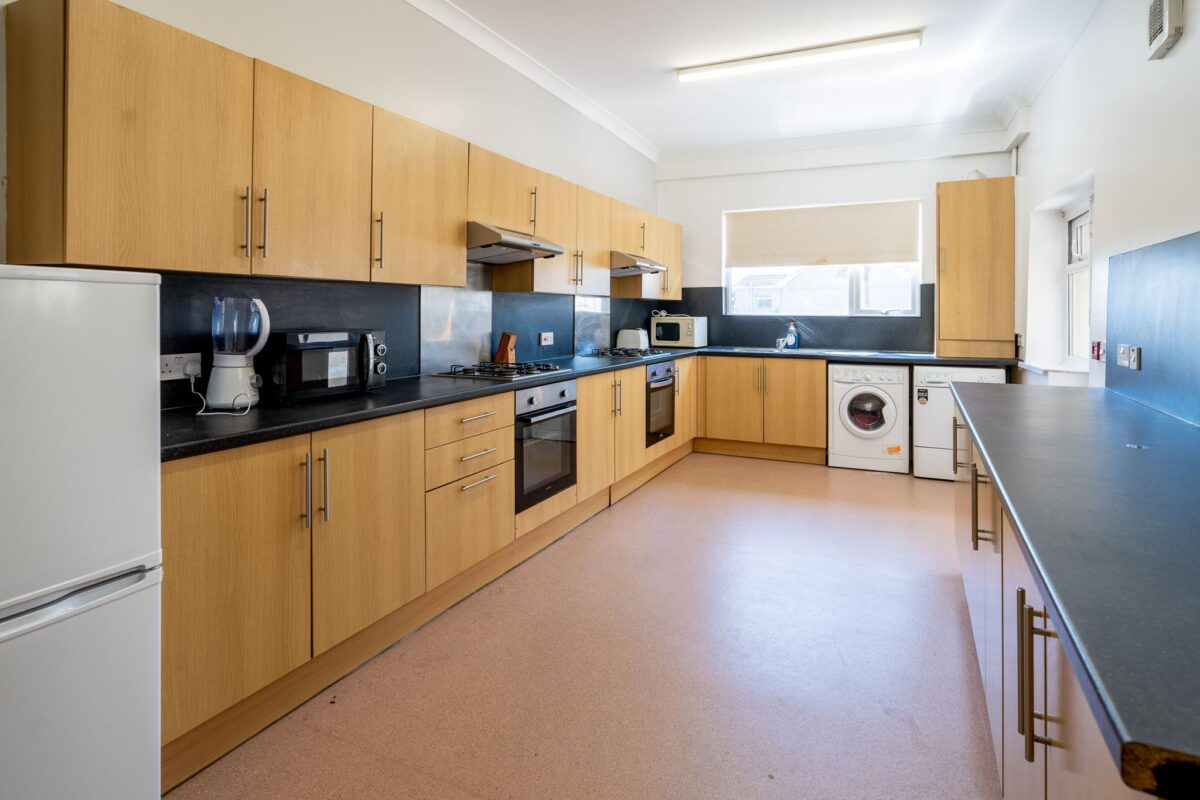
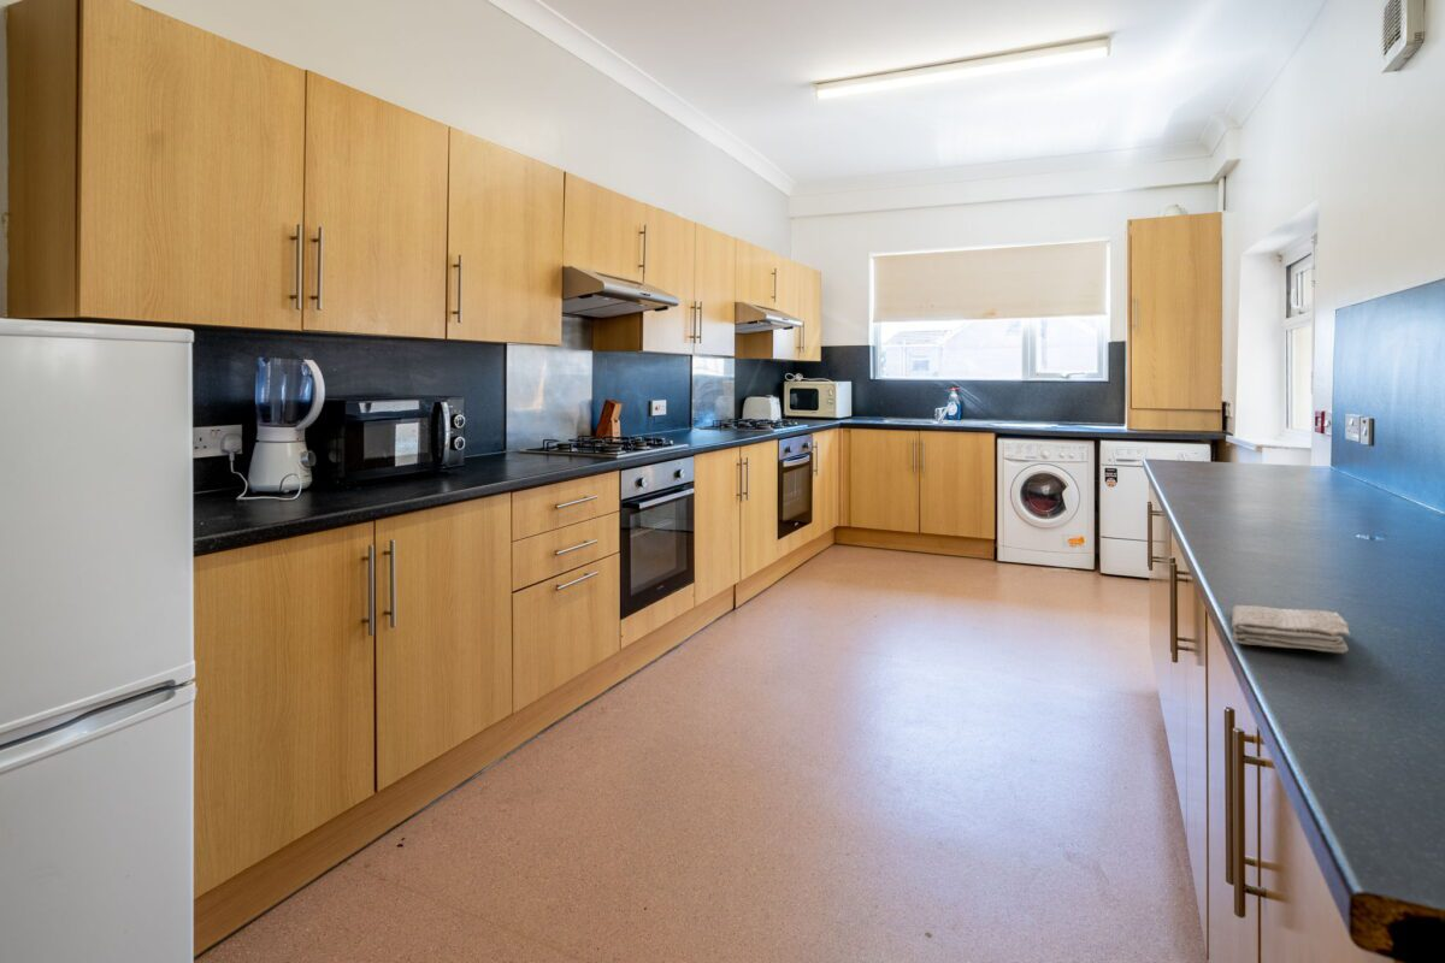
+ washcloth [1229,604,1351,654]
